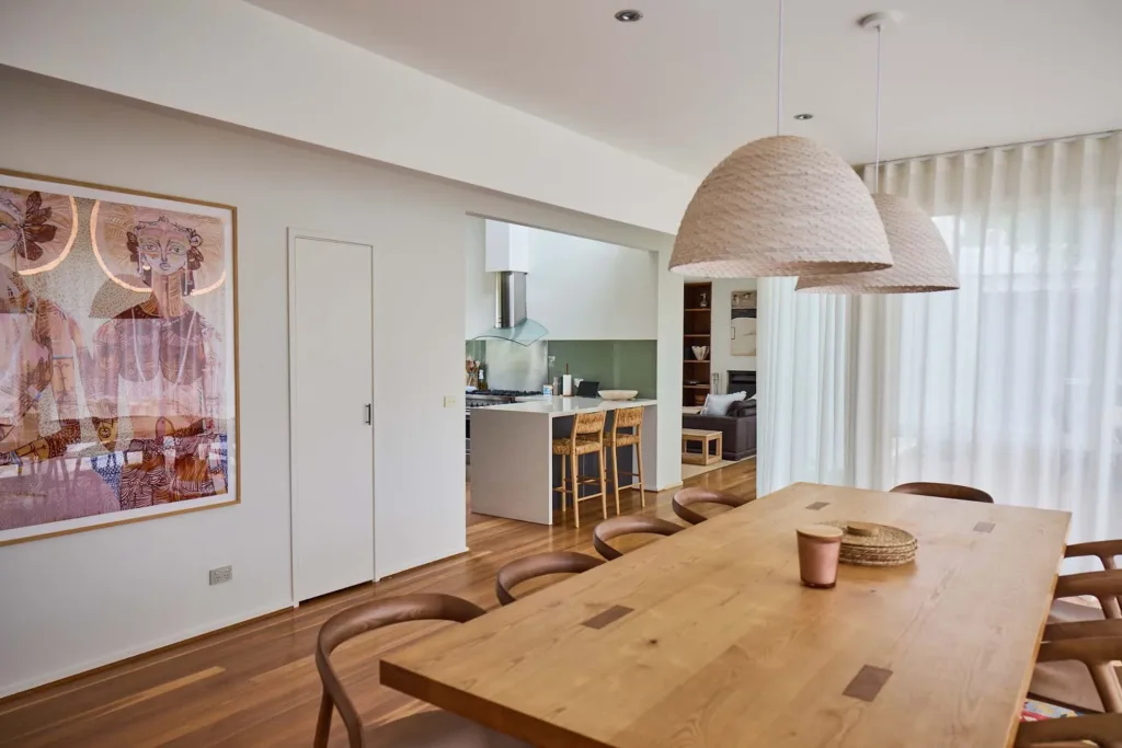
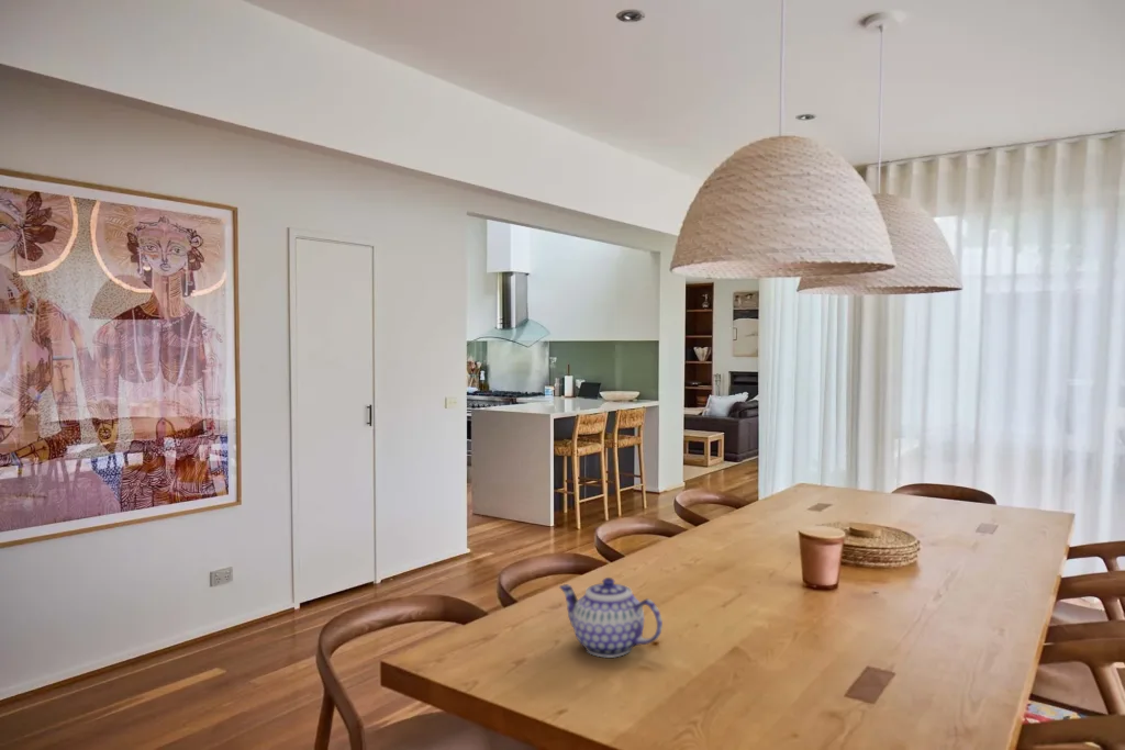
+ teapot [558,577,664,659]
